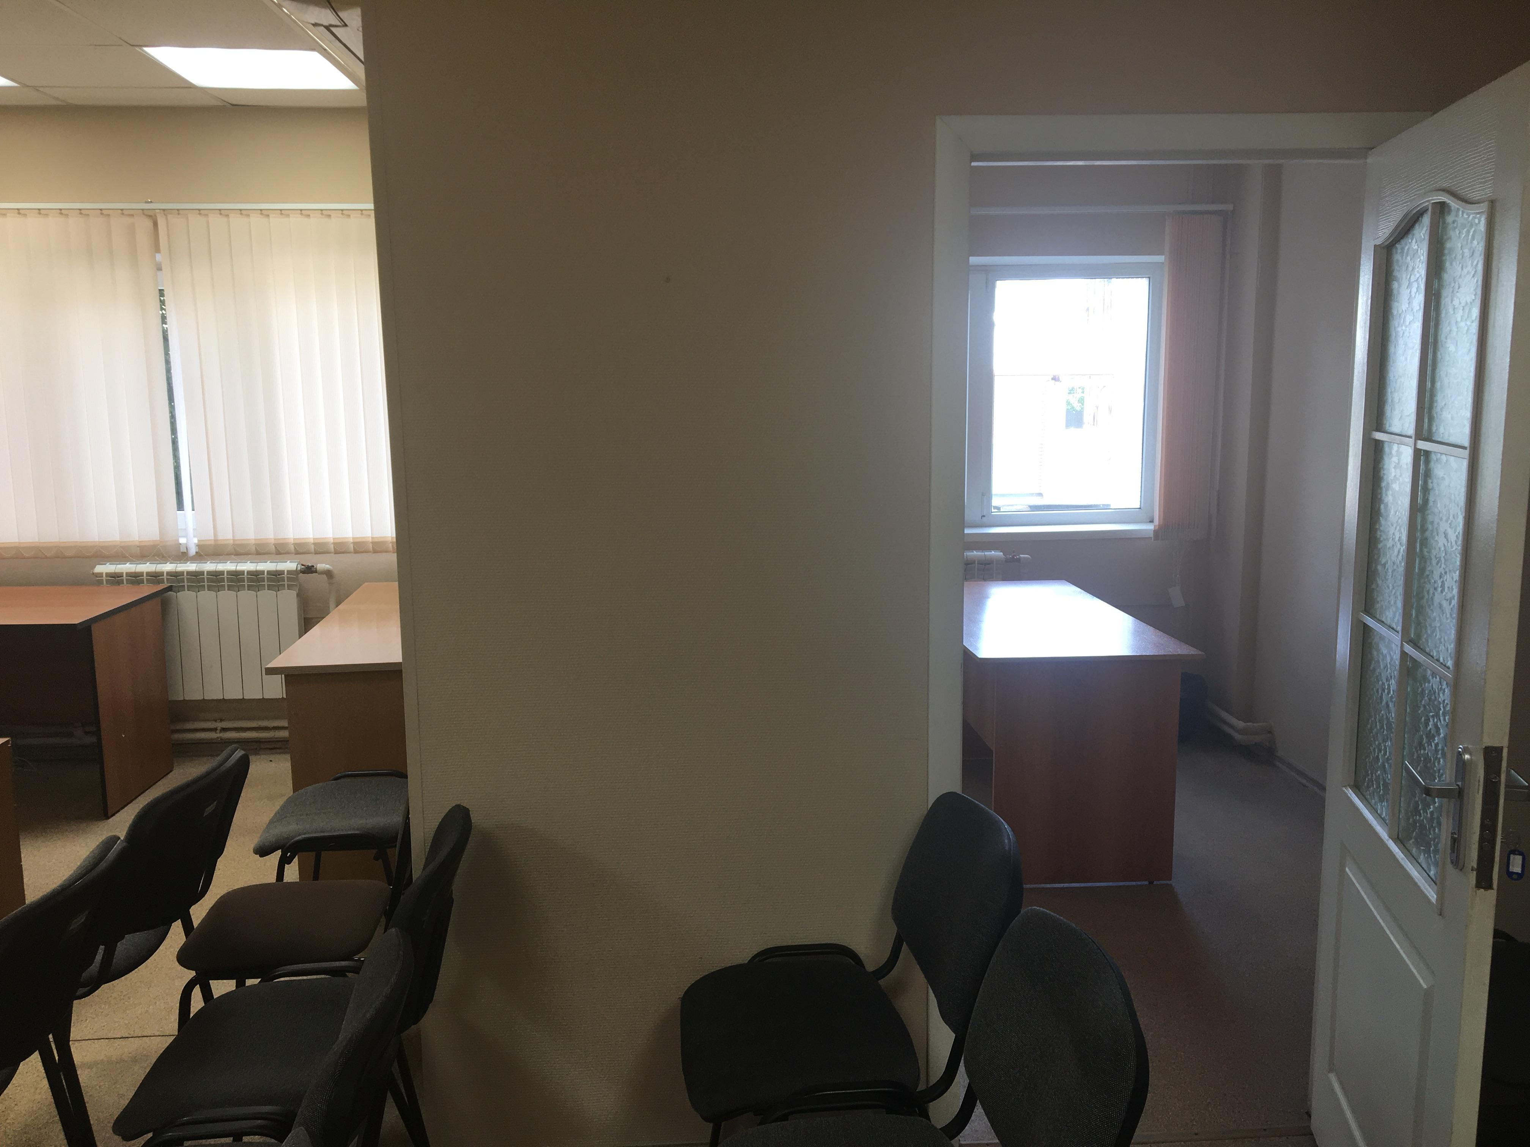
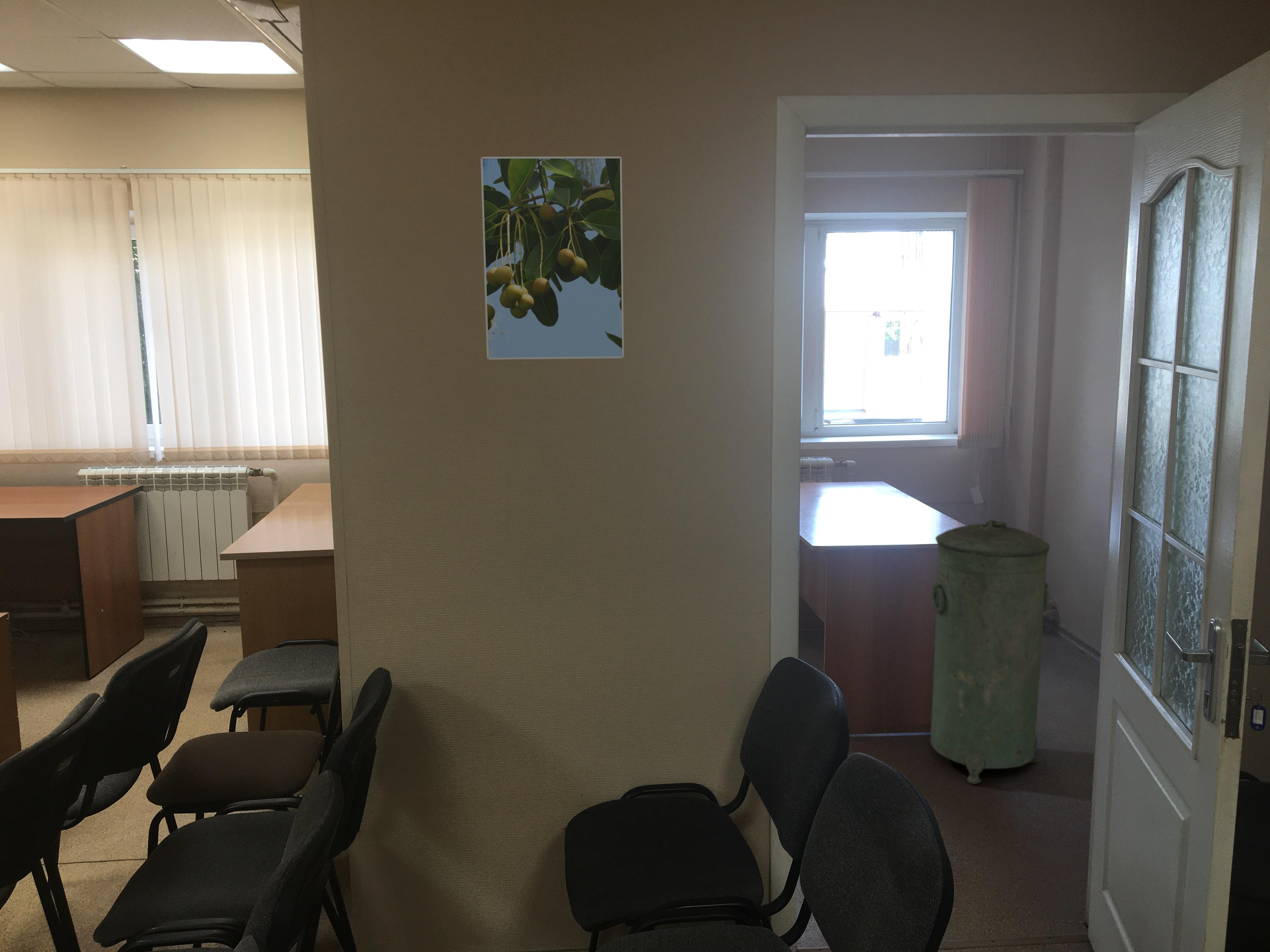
+ trash can [930,519,1050,785]
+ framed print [480,156,624,360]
